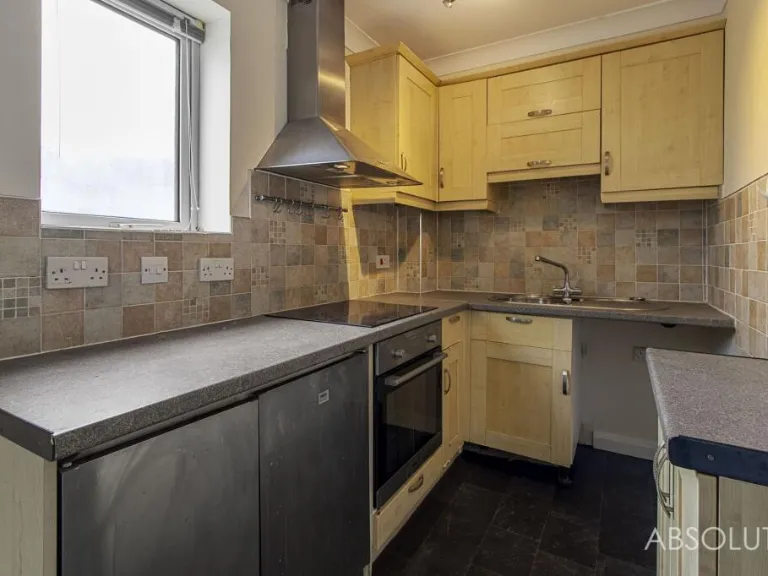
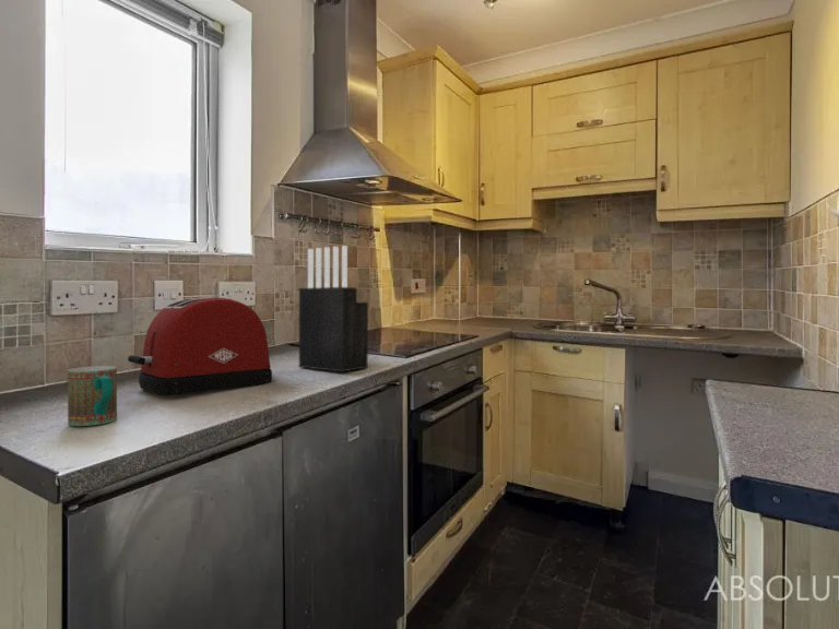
+ knife block [298,245,369,372]
+ mug [67,365,118,427]
+ toaster [127,297,273,396]
